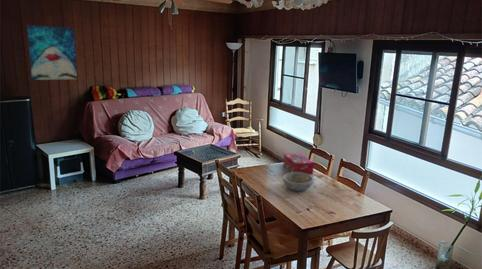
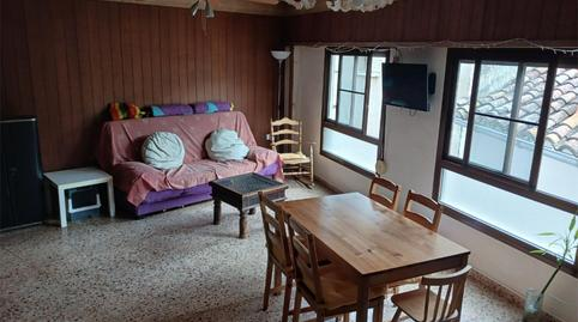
- wall art [26,24,78,81]
- bowl [282,172,315,192]
- tissue box [282,152,315,175]
